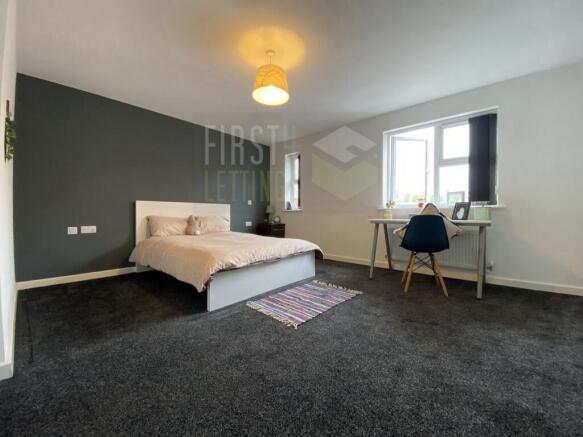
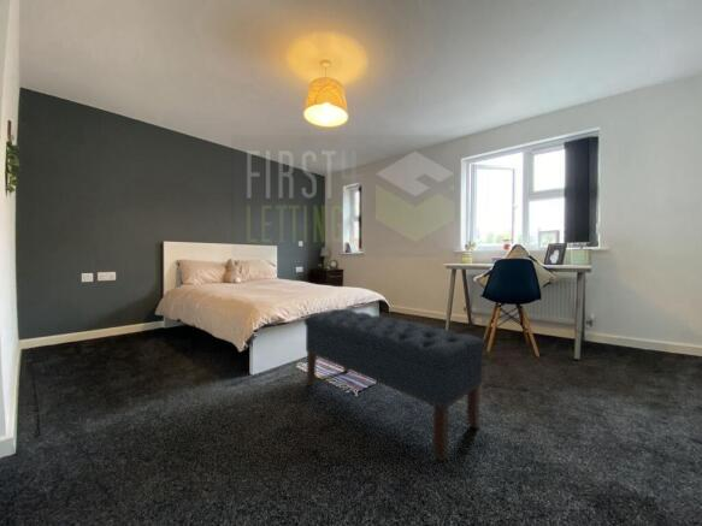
+ bench [303,308,486,462]
